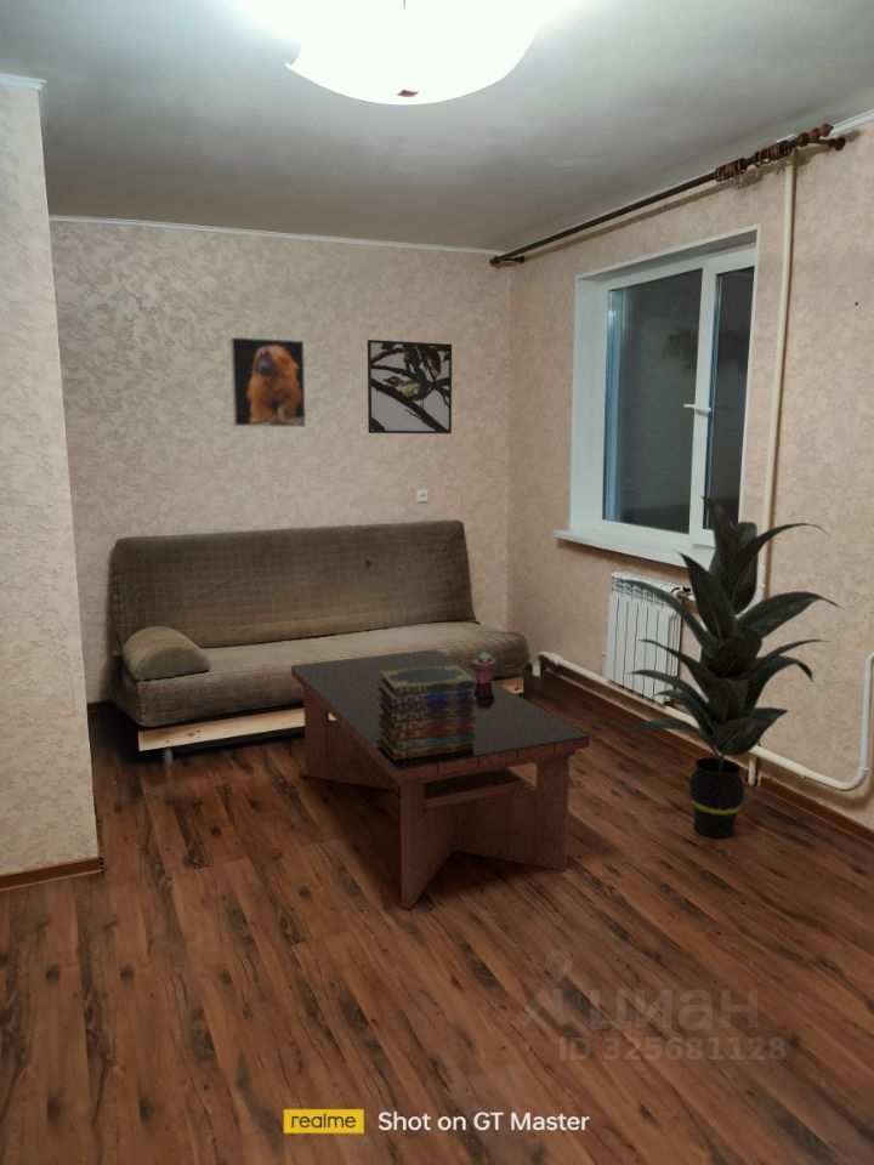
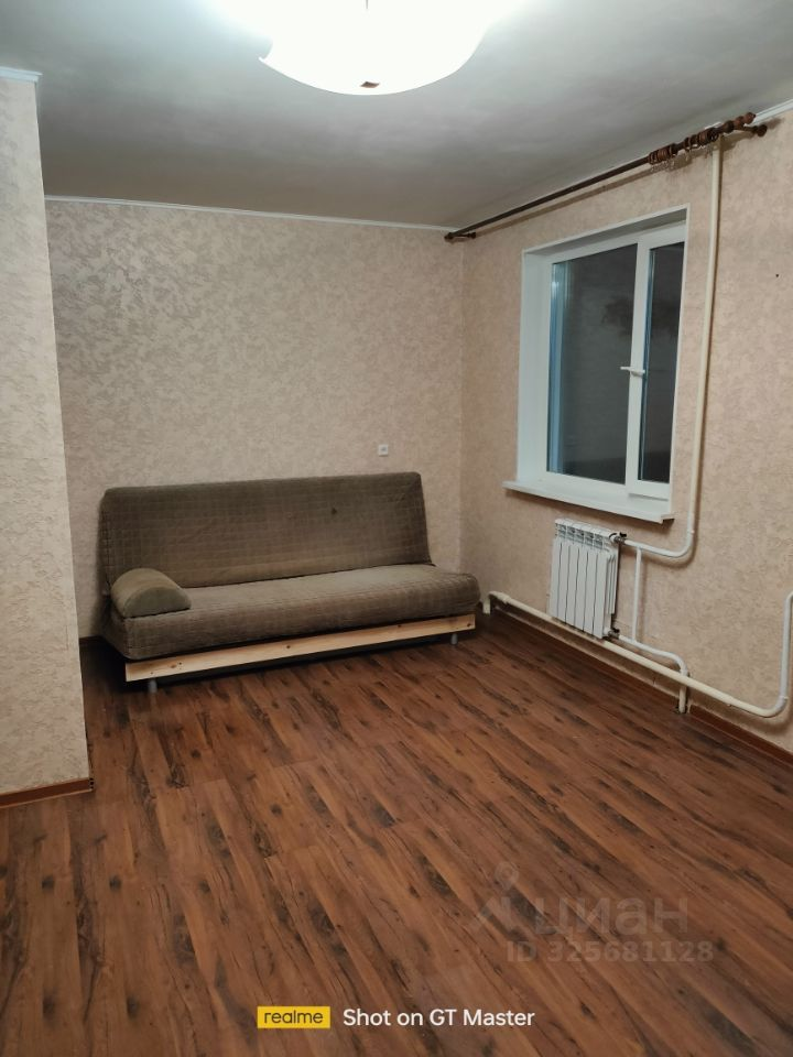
- coffee table [290,648,591,910]
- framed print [367,339,453,434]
- indoor plant [612,495,844,840]
- potted succulent [471,652,496,683]
- book stack [376,665,476,761]
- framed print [229,336,307,428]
